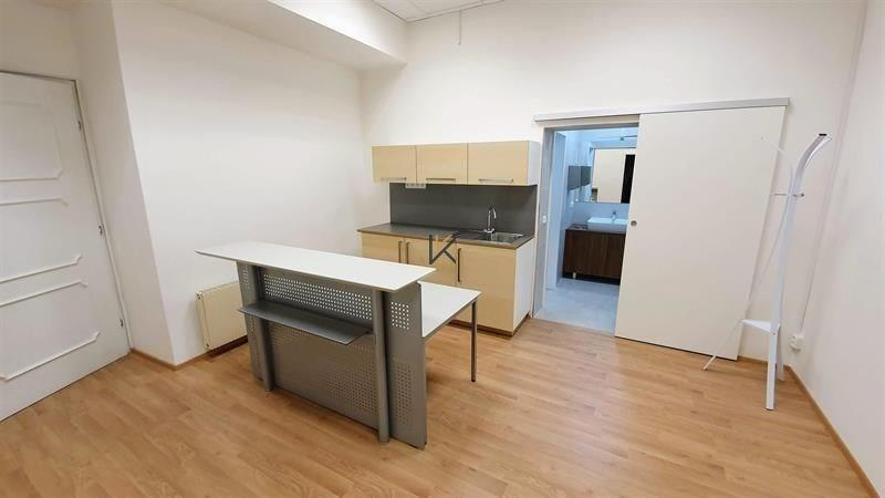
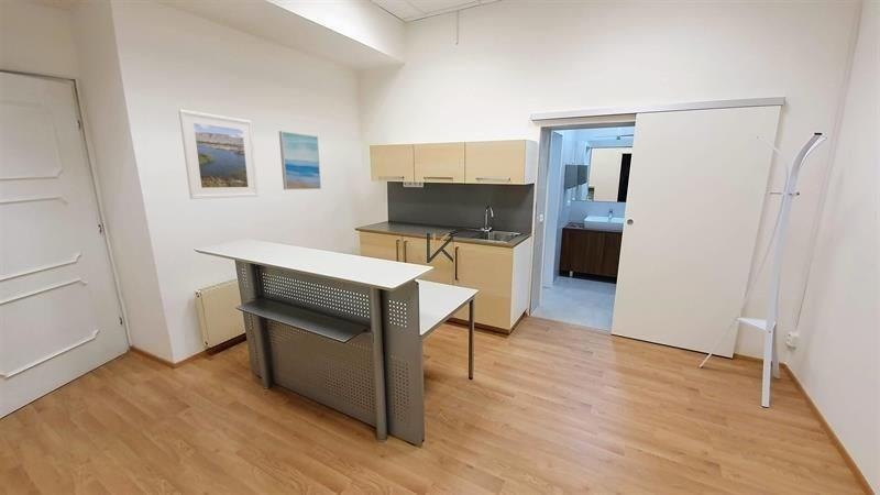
+ wall art [278,130,322,190]
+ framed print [178,109,260,200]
